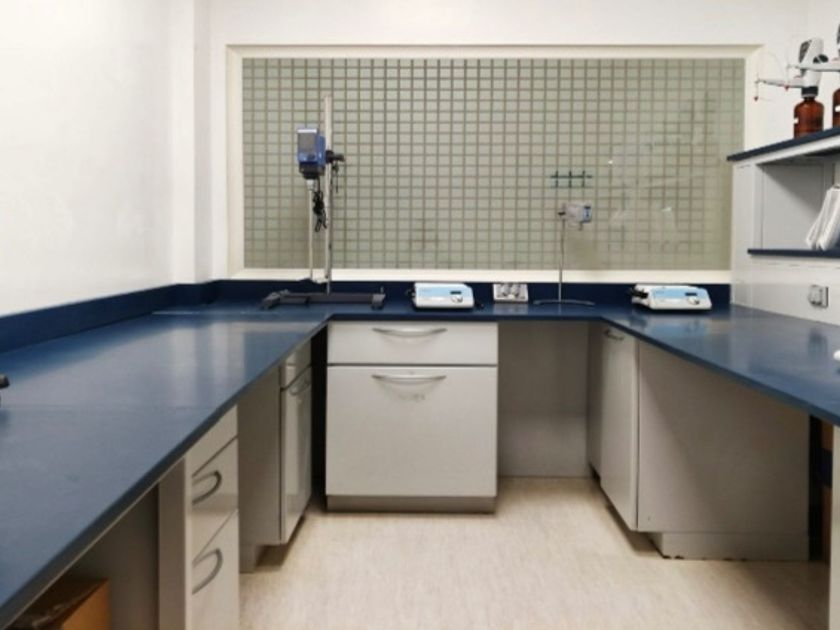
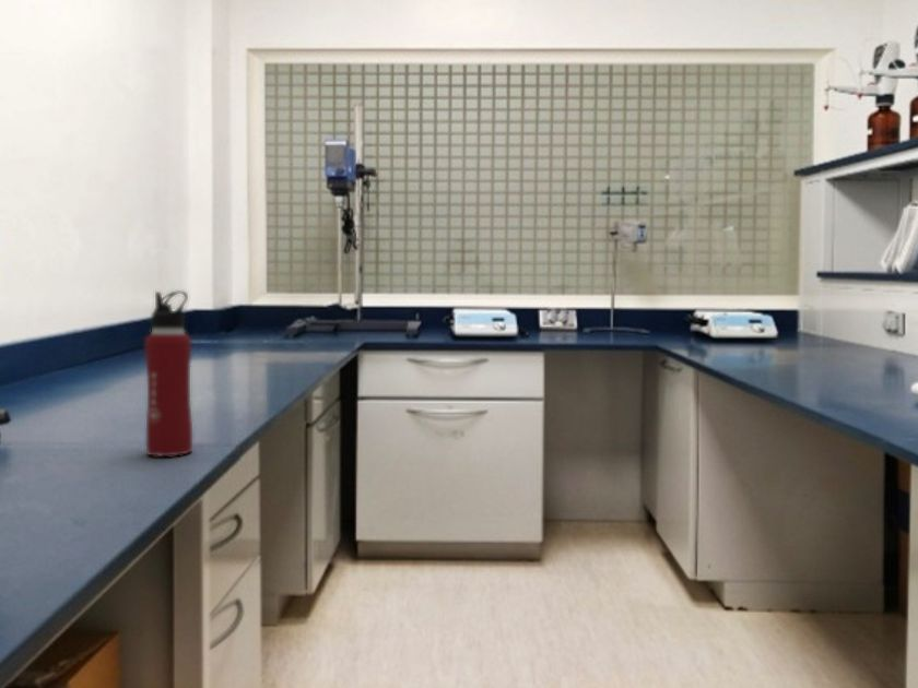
+ water bottle [144,290,193,458]
